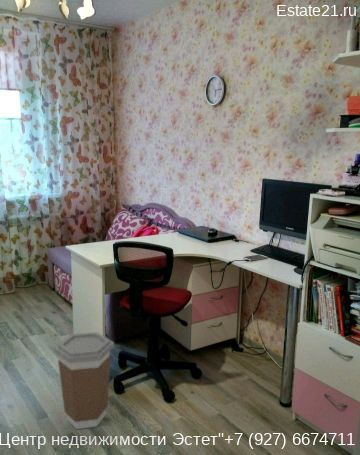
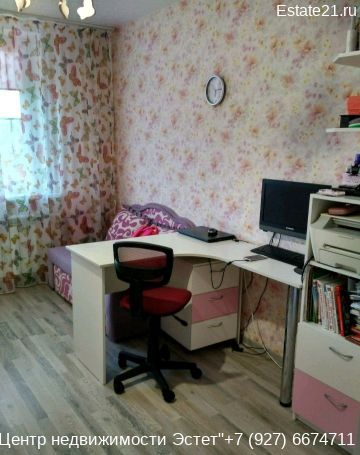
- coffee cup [53,331,115,430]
